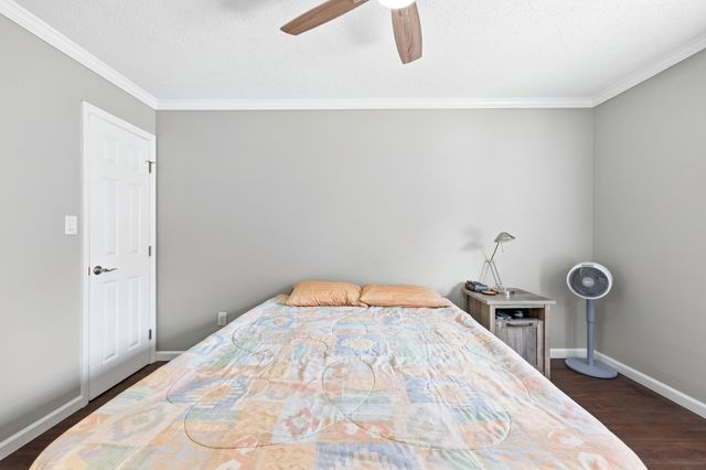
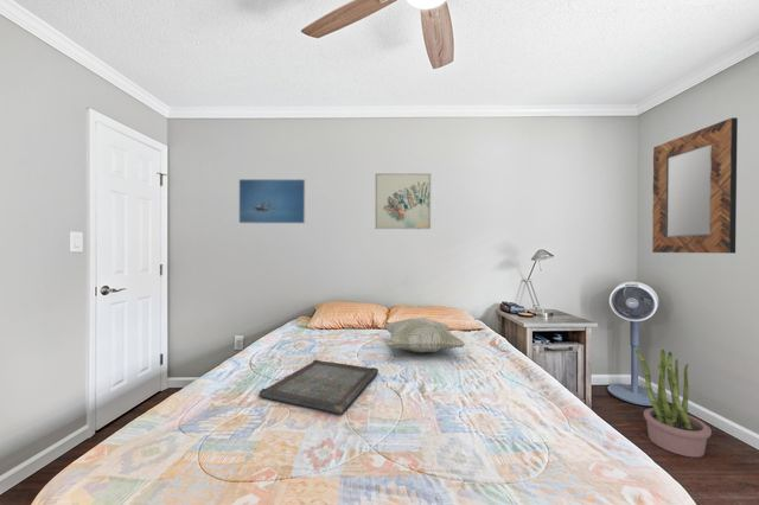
+ serving tray [257,358,380,415]
+ potted plant [633,349,713,459]
+ home mirror [651,116,739,255]
+ wall art [374,172,432,230]
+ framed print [237,178,307,225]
+ decorative pillow [383,317,466,353]
